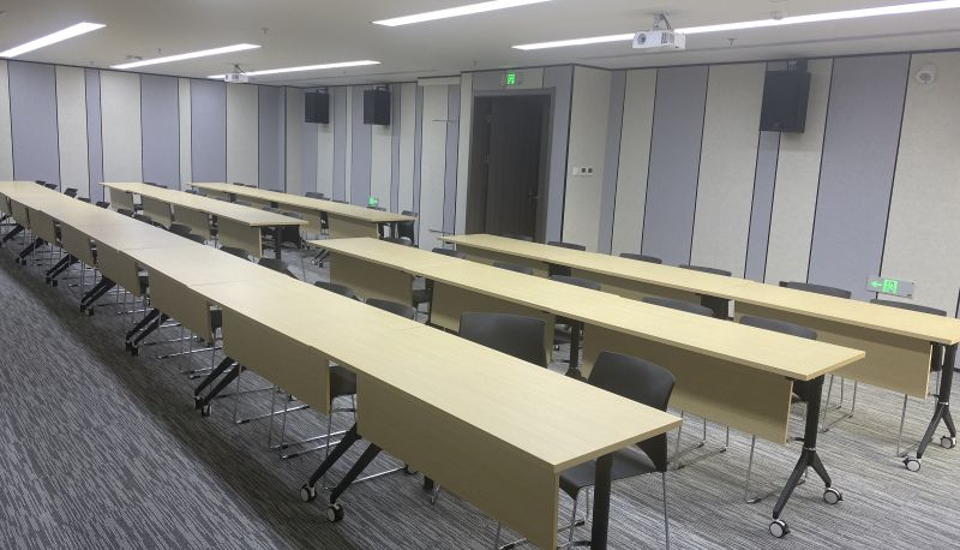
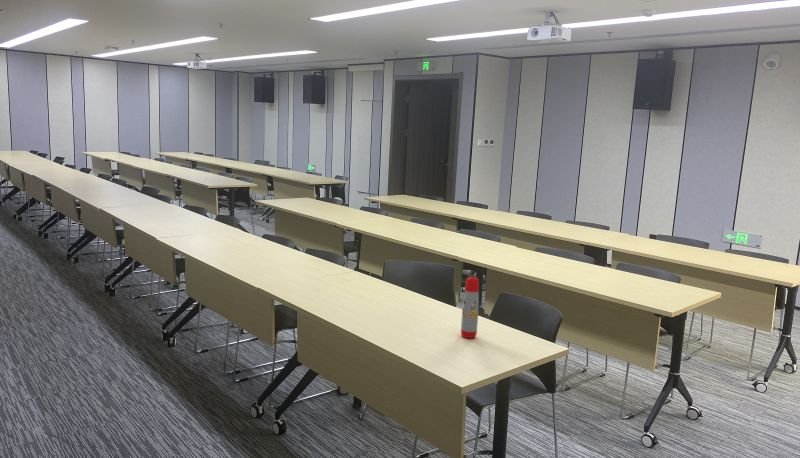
+ water bottle [460,276,480,339]
